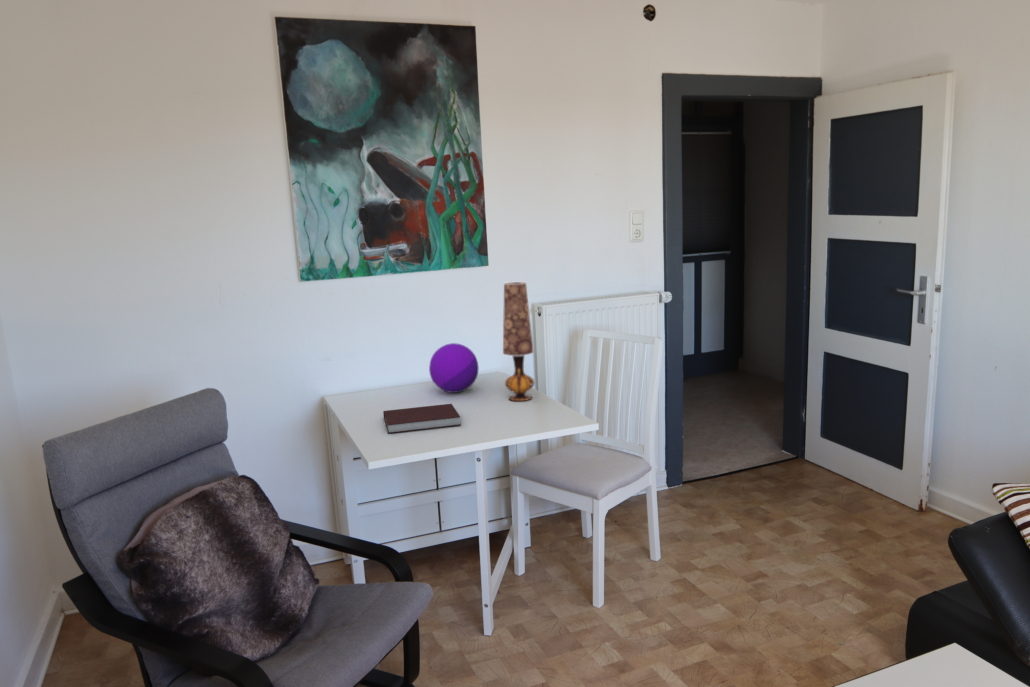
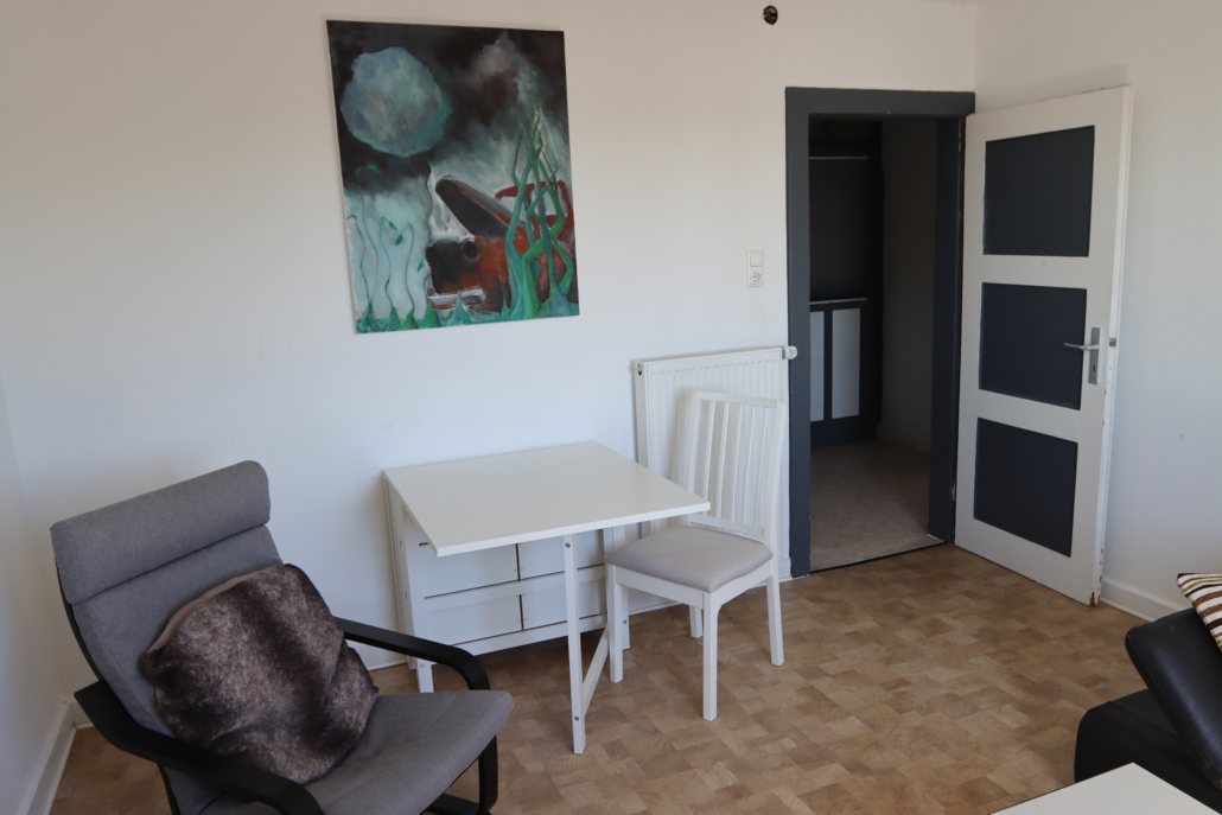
- table lamp [502,281,535,402]
- notebook [382,403,462,434]
- decorative orb [428,342,480,394]
